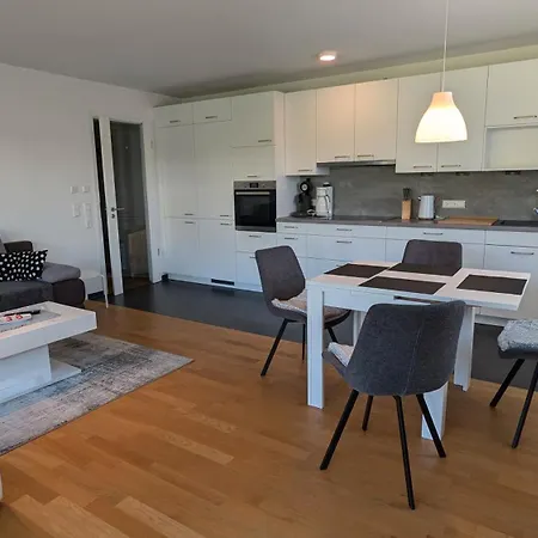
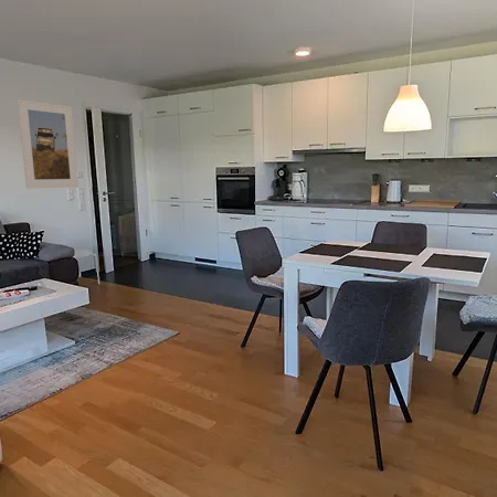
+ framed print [17,98,80,190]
